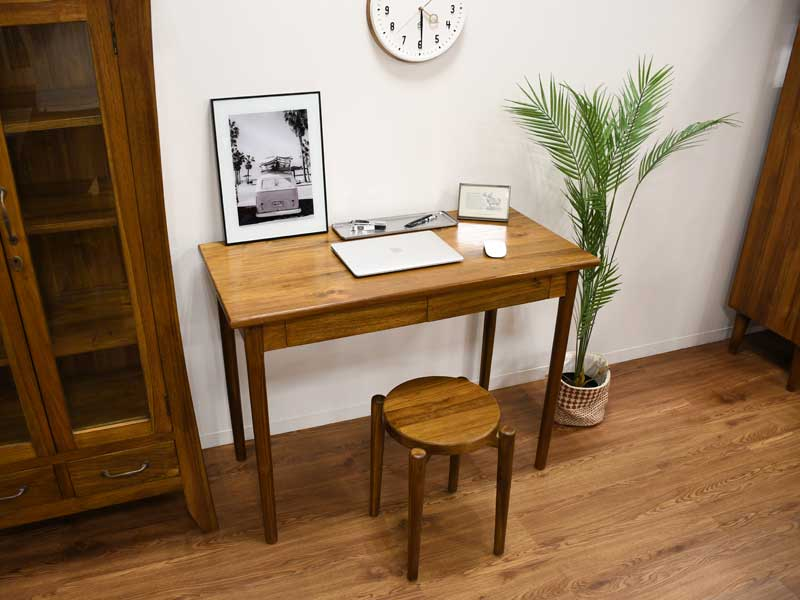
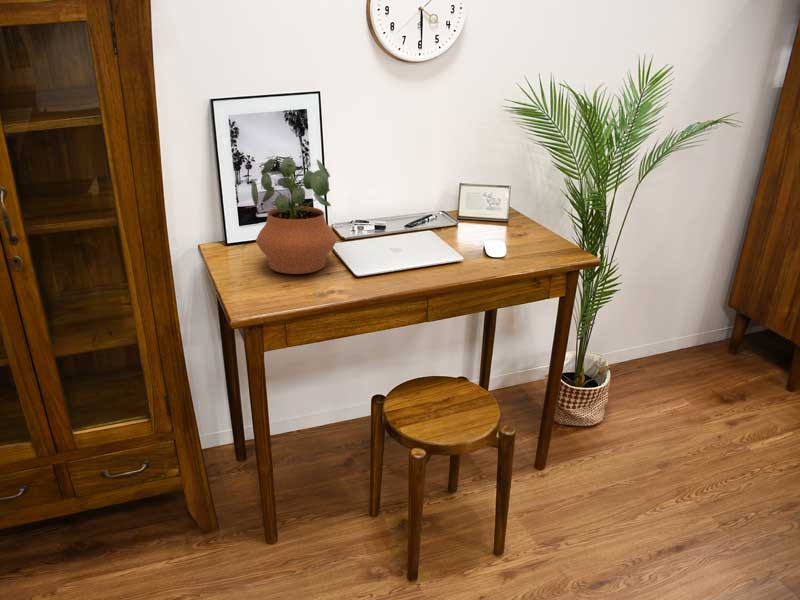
+ potted plant [250,157,338,275]
